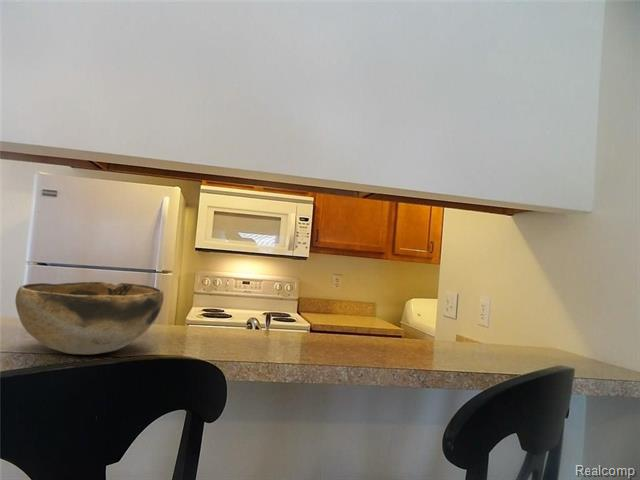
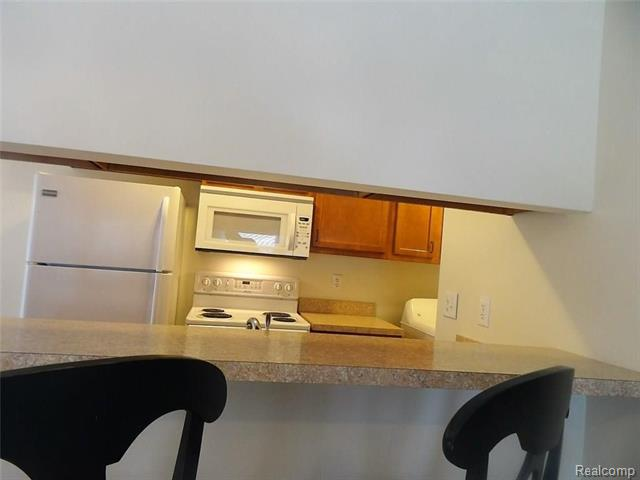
- decorative bowl [14,281,165,355]
